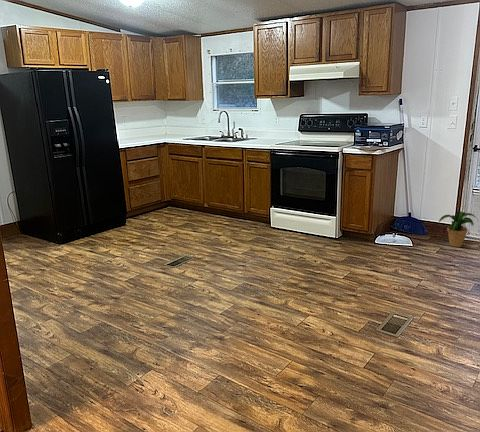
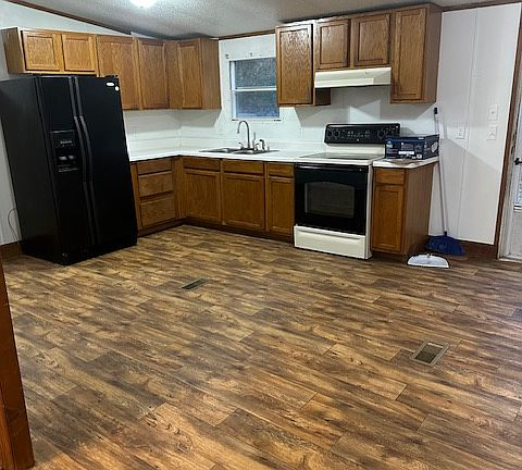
- potted plant [438,210,479,248]
